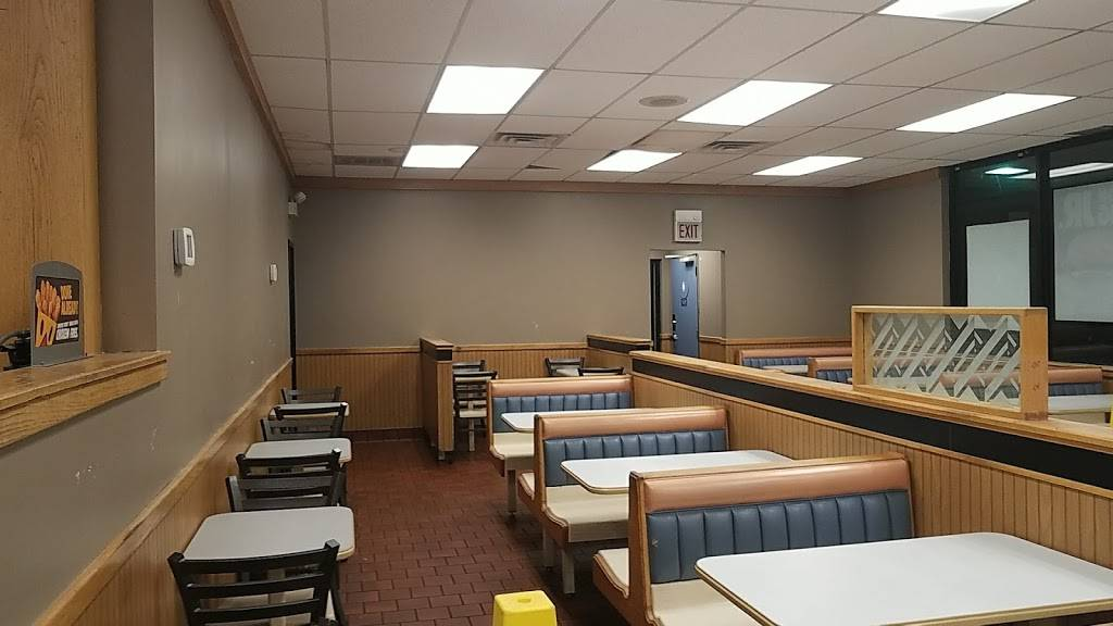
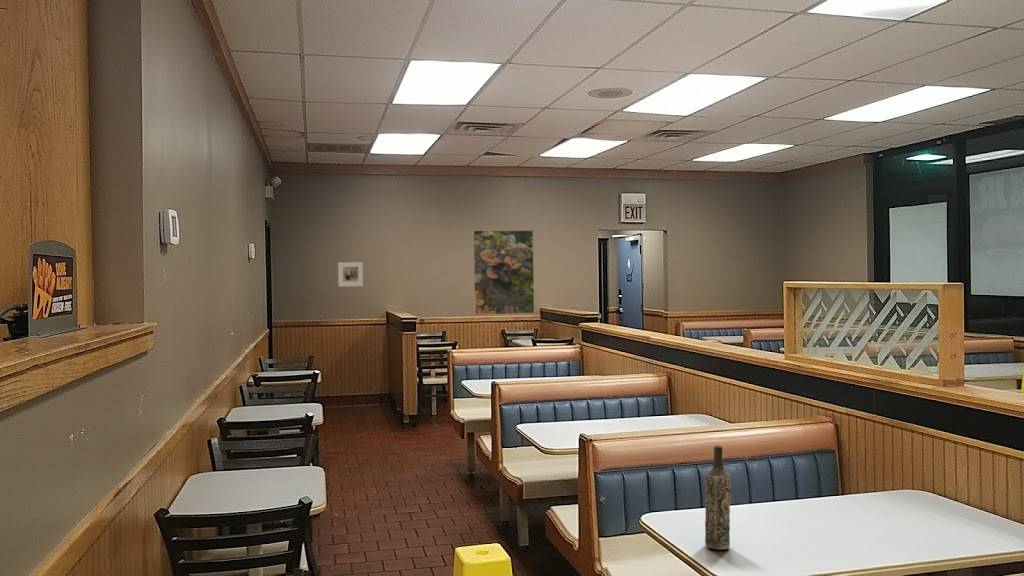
+ bottle [704,444,732,550]
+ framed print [337,261,364,287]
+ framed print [472,229,535,316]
